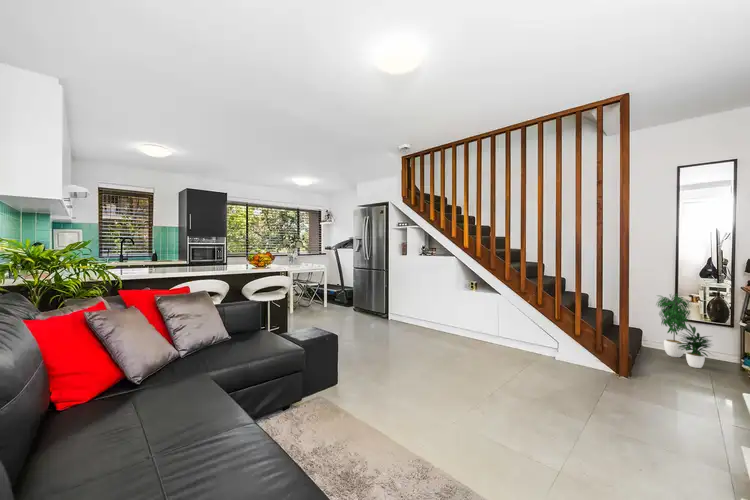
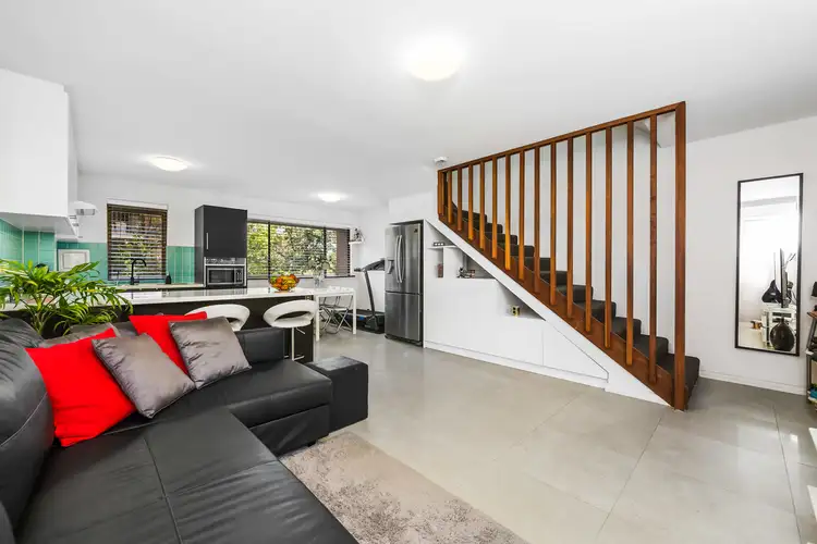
- potted plant [654,292,715,369]
